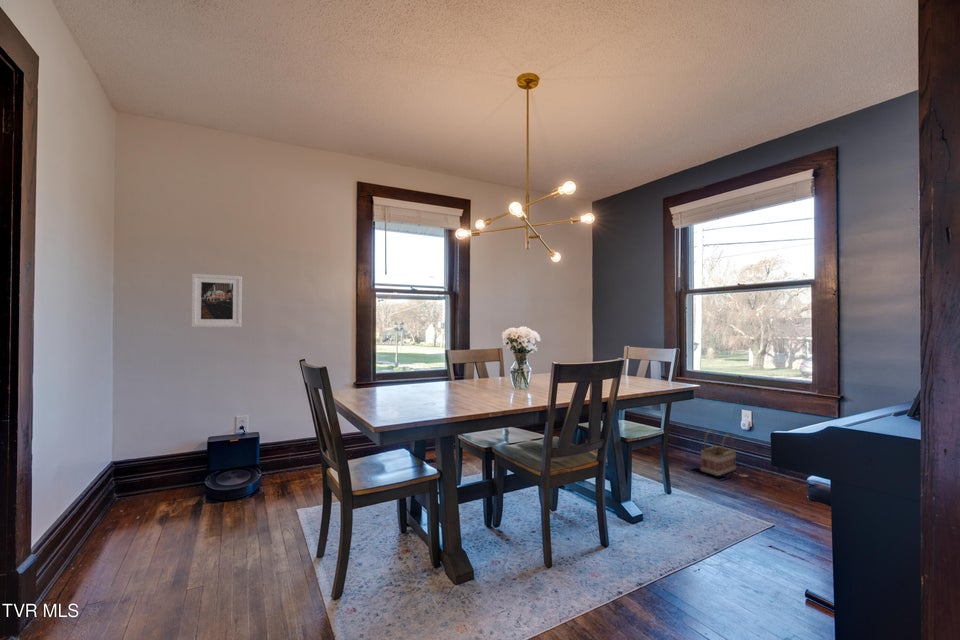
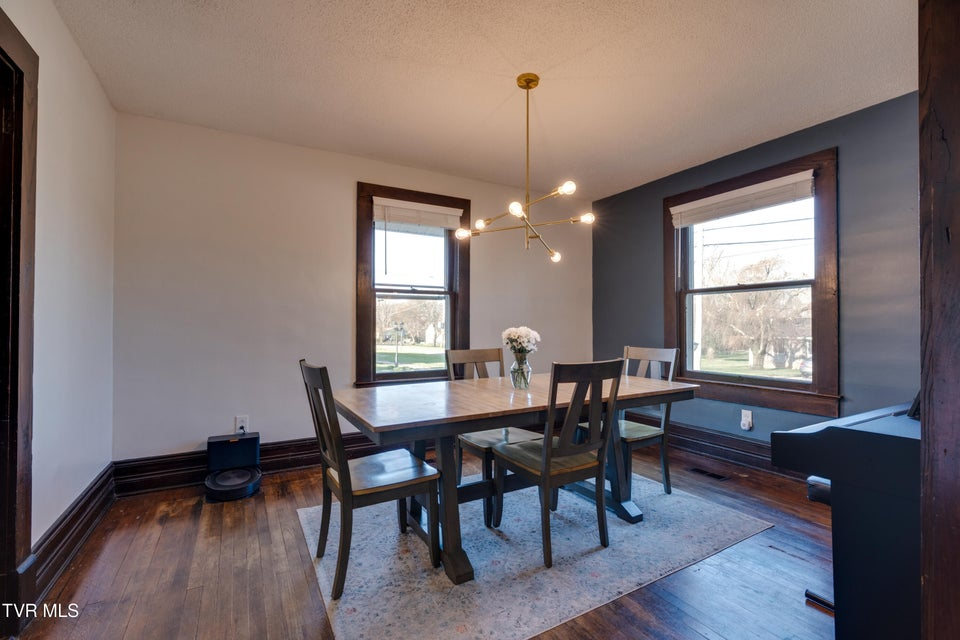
- basket [699,429,737,477]
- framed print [191,273,243,328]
